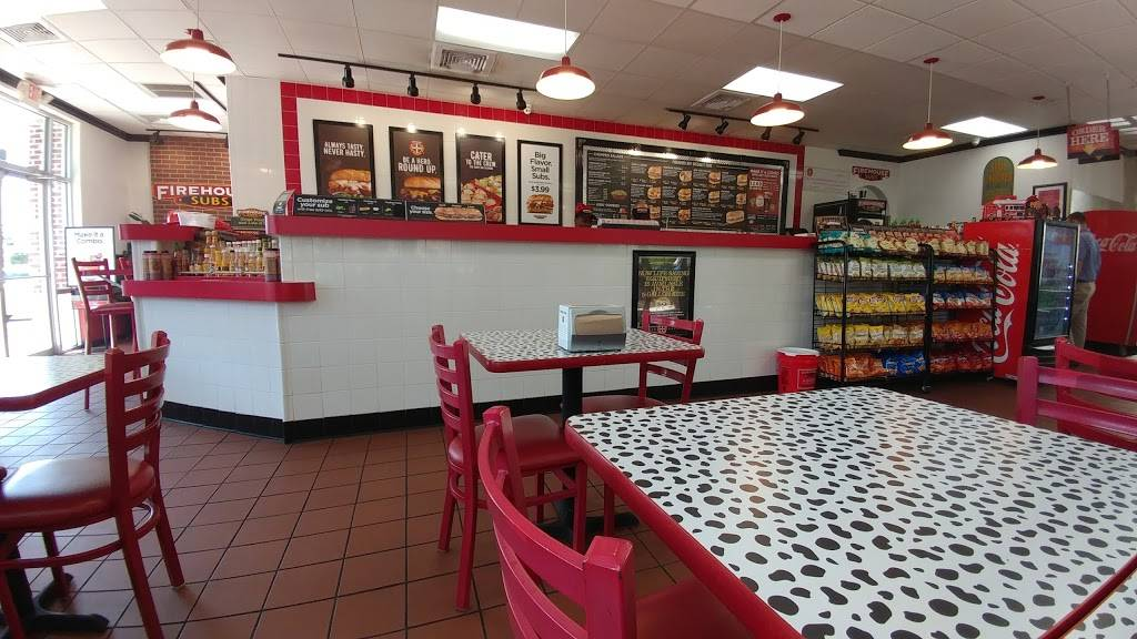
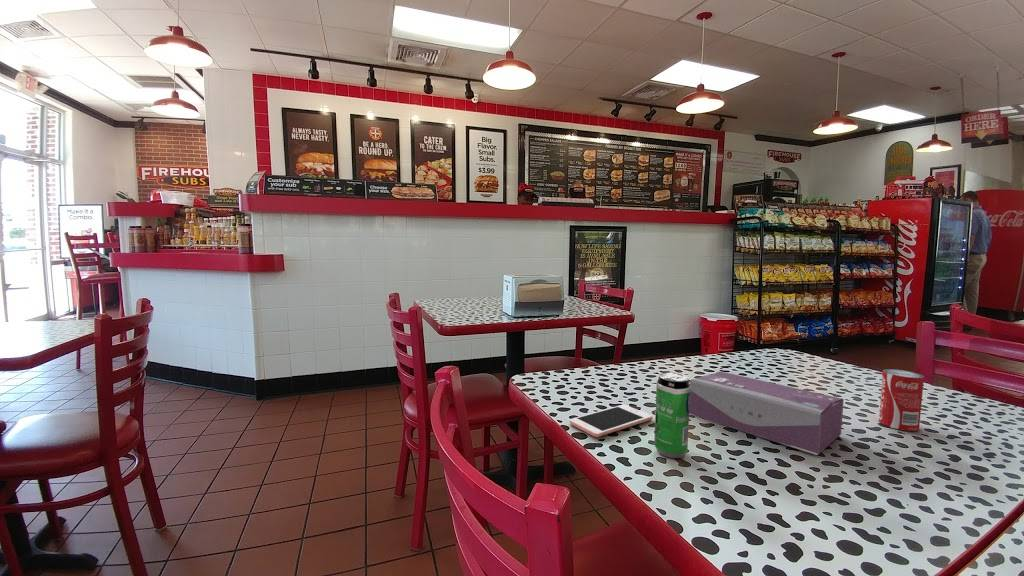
+ beverage can [878,368,925,432]
+ cell phone [569,404,654,438]
+ beverage can [653,372,690,459]
+ tissue box [689,370,845,456]
